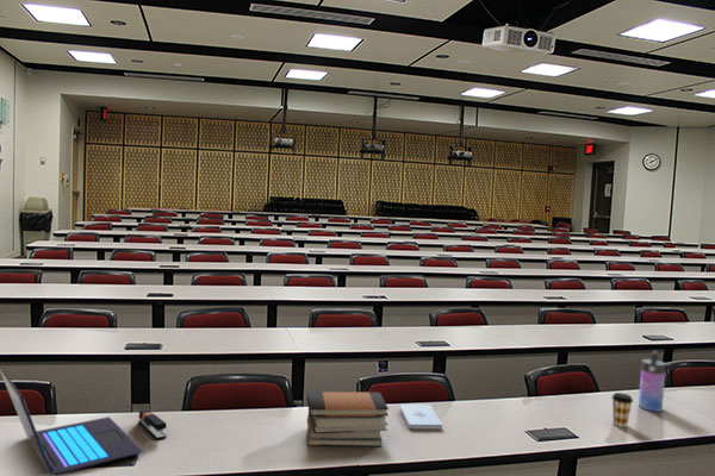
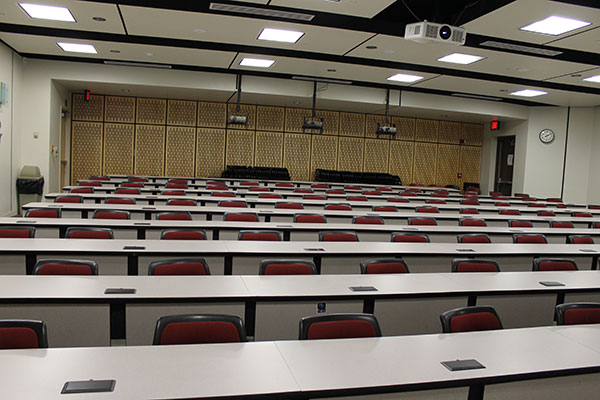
- stapler [137,408,168,440]
- book stack [306,392,390,447]
- laptop [0,365,144,476]
- water bottle [638,350,666,413]
- notepad [399,403,443,430]
- coffee cup [610,392,634,428]
